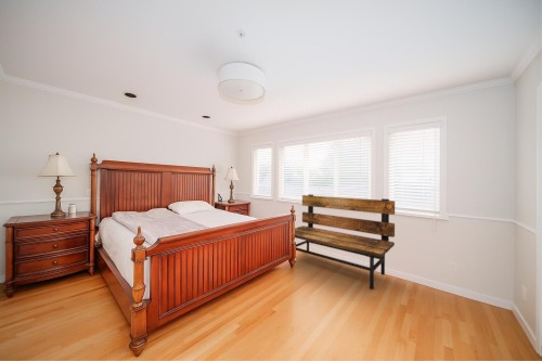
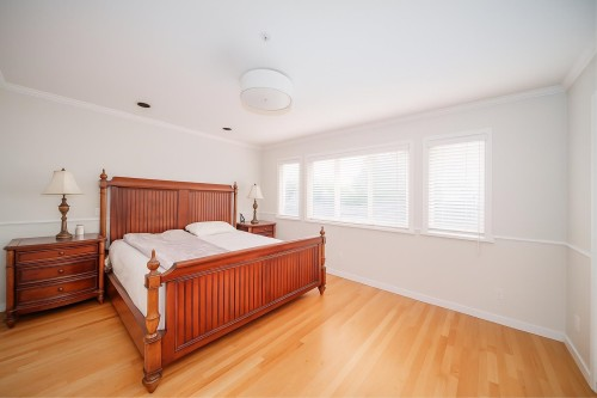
- bench [294,193,396,289]
